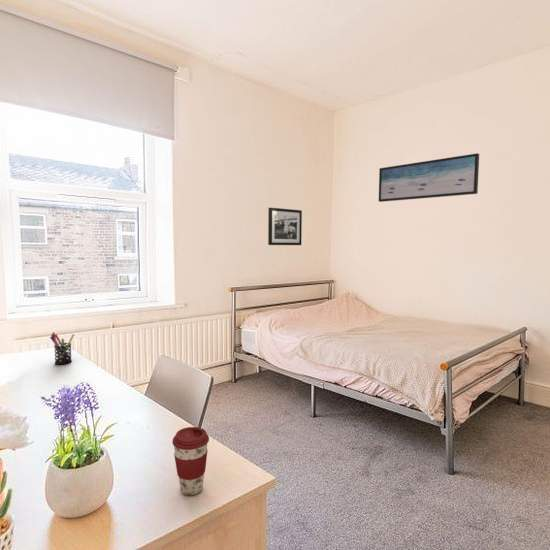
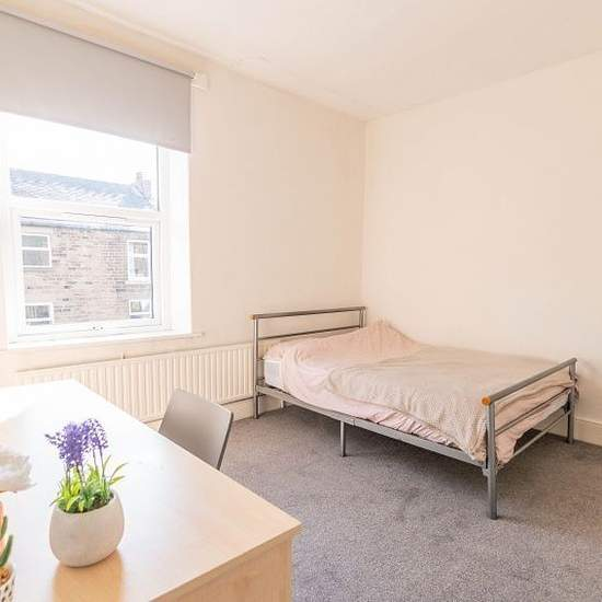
- coffee cup [172,426,210,496]
- picture frame [267,207,303,246]
- pen holder [49,331,76,365]
- wall art [378,152,480,203]
